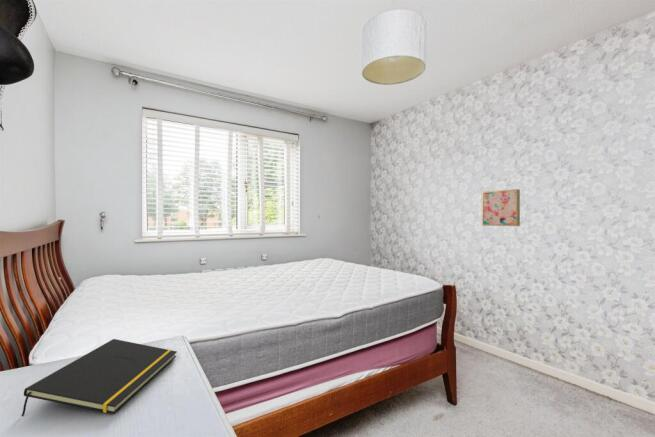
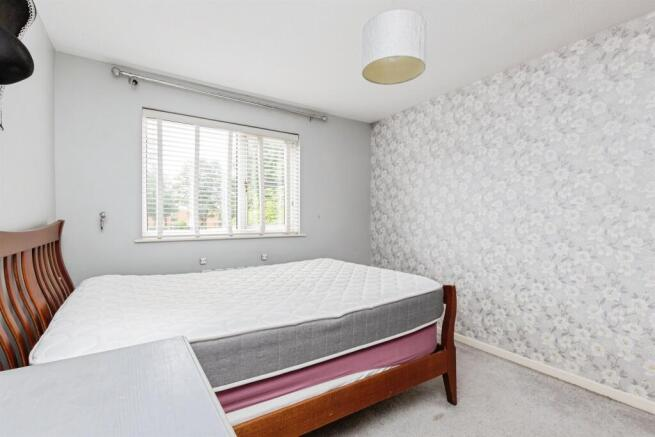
- wall art [481,188,521,227]
- notepad [20,338,178,417]
